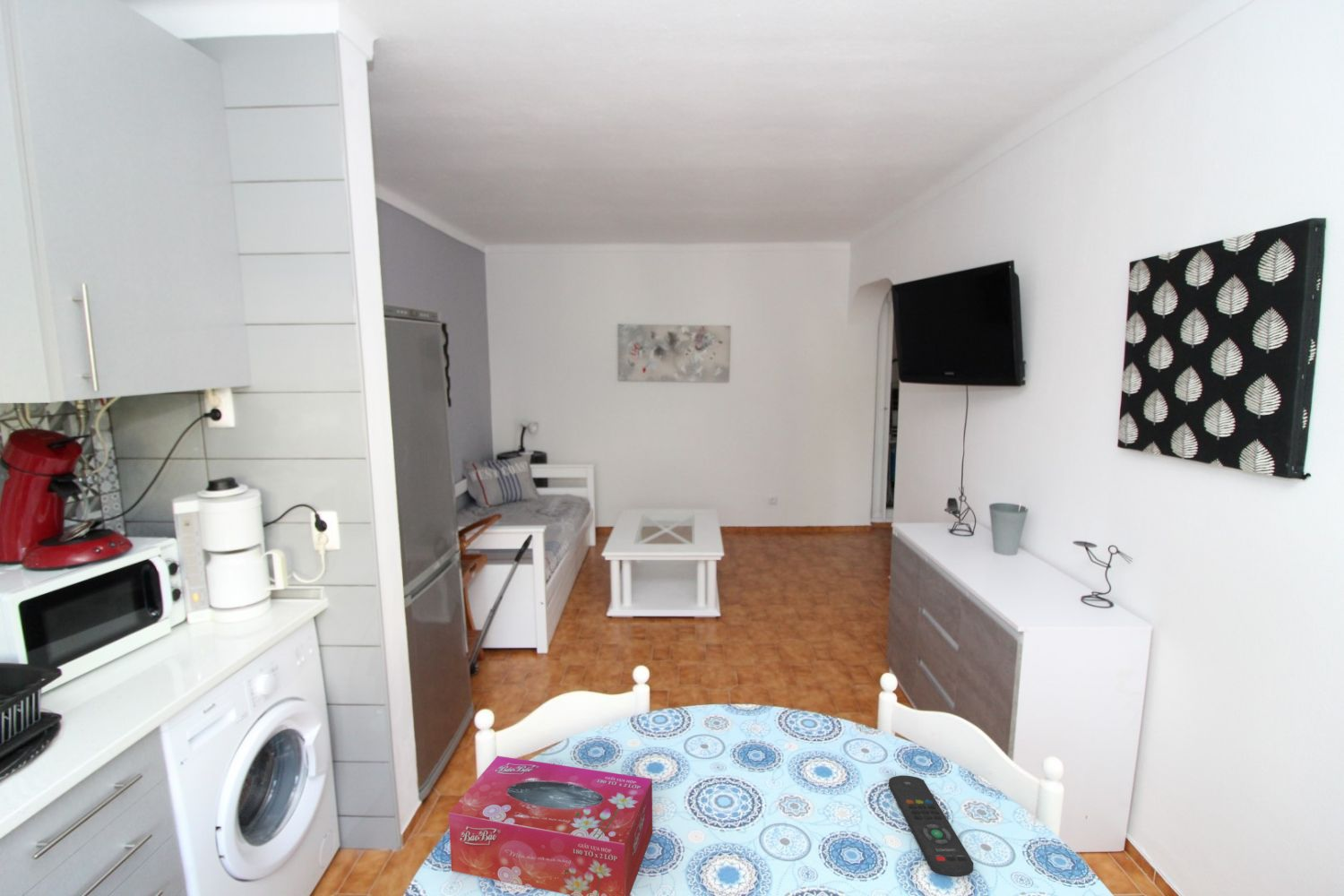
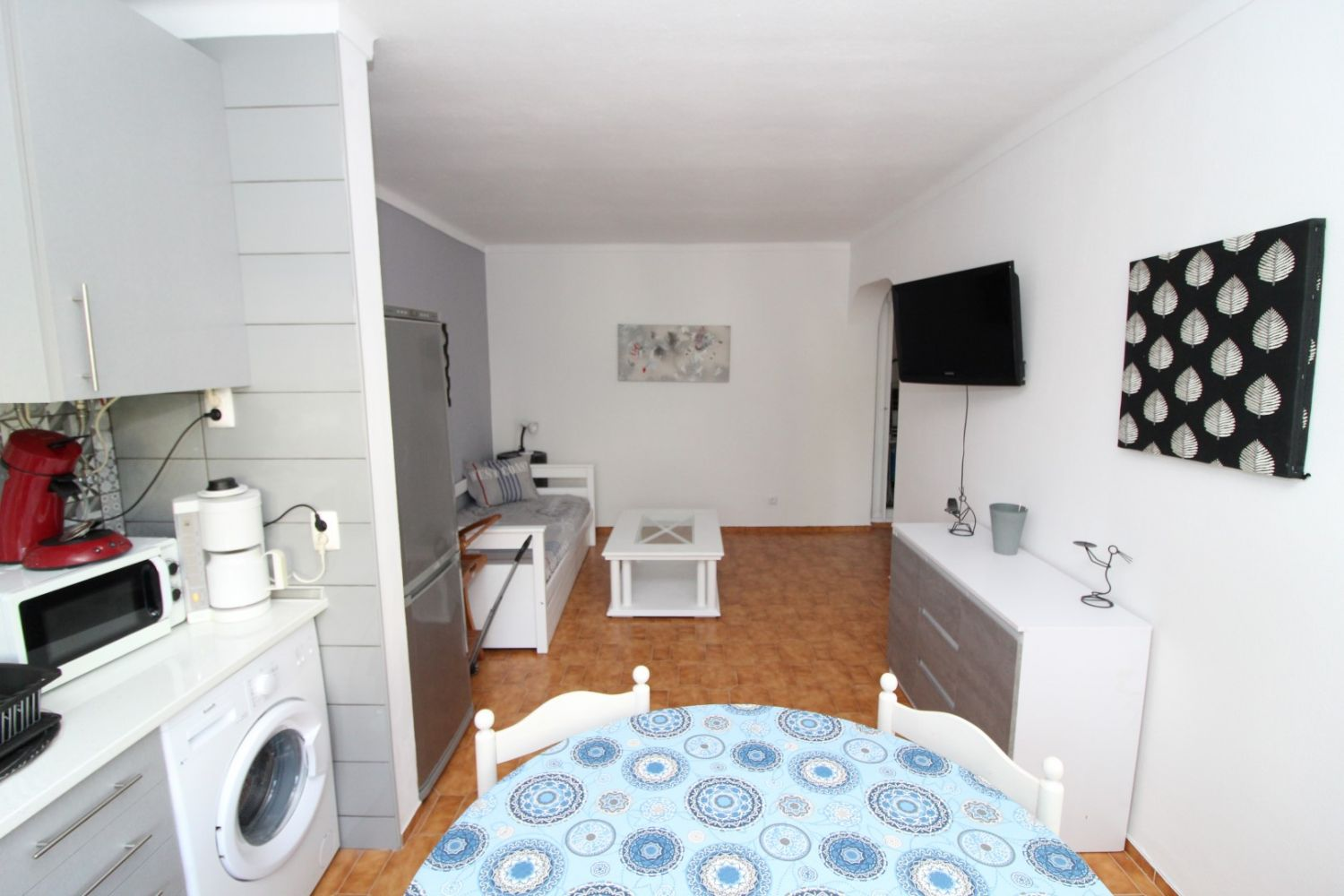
- tissue box [448,754,653,896]
- remote control [888,774,975,877]
